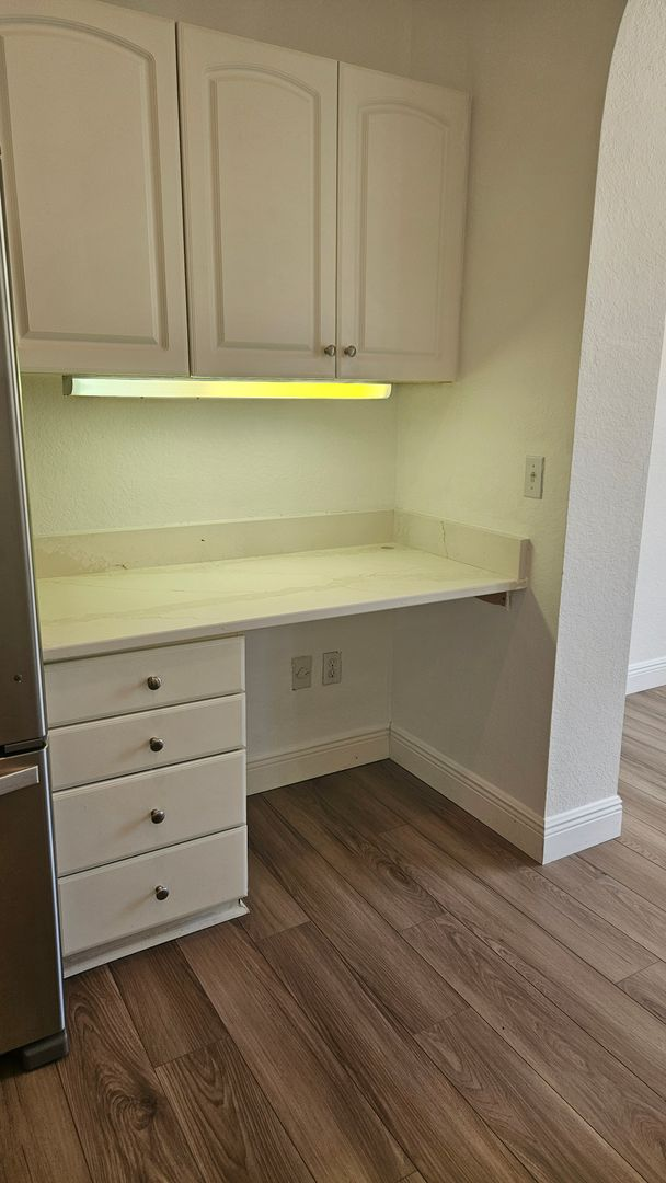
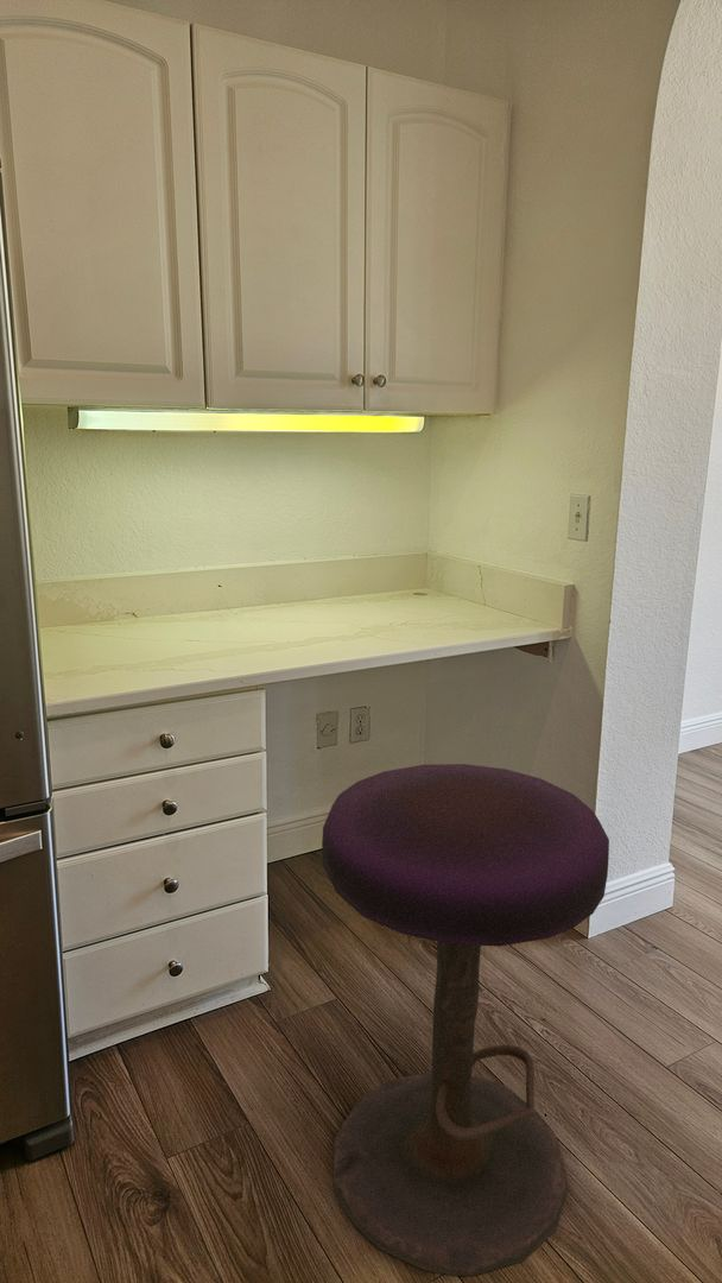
+ stool [321,763,610,1277]
